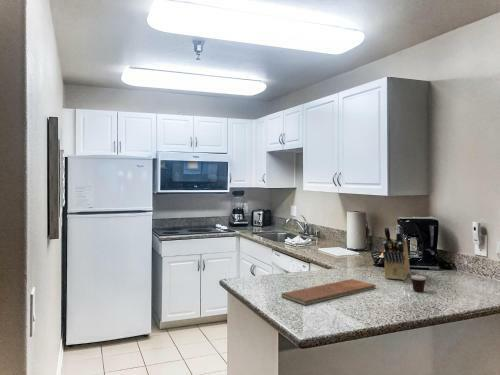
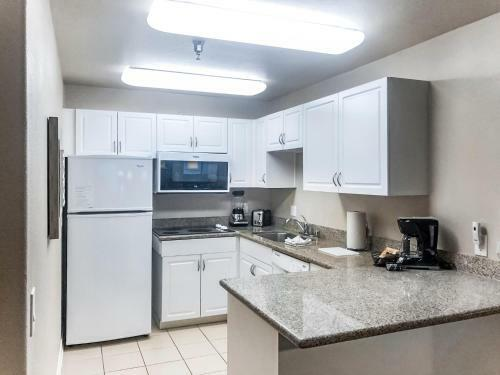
- chopping board [280,278,377,306]
- knife block [382,224,411,281]
- cup [400,267,427,293]
